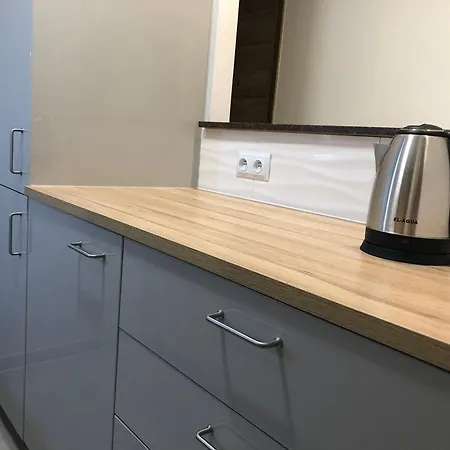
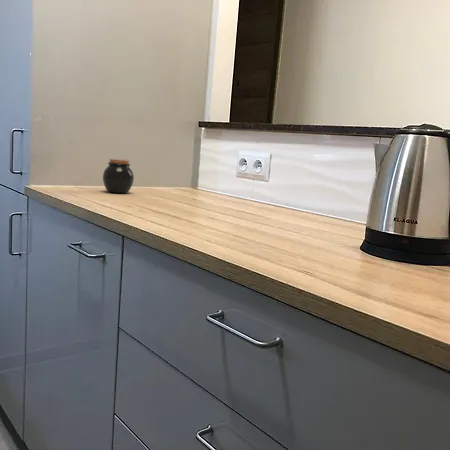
+ jar [102,158,135,194]
